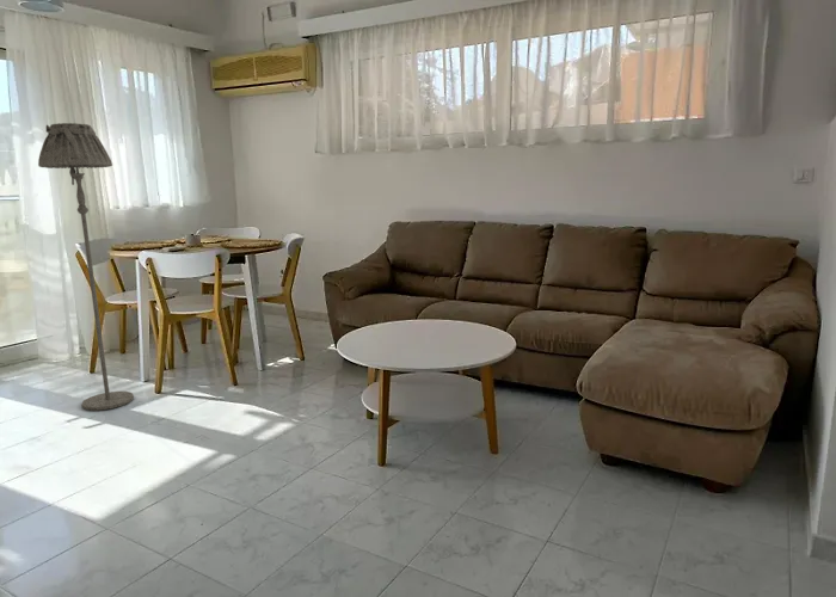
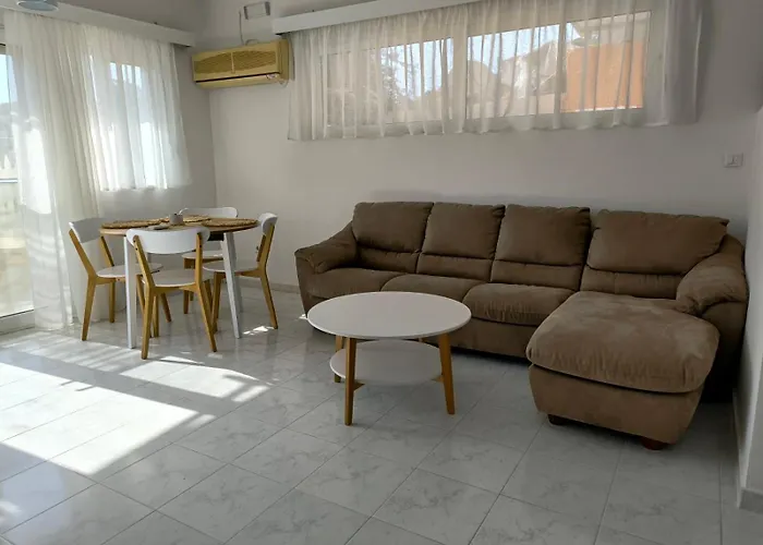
- floor lamp [37,122,135,412]
